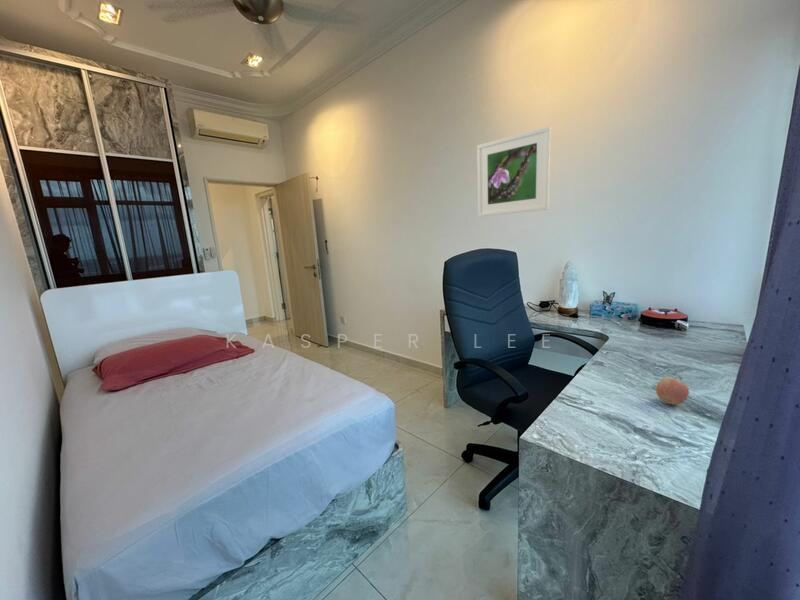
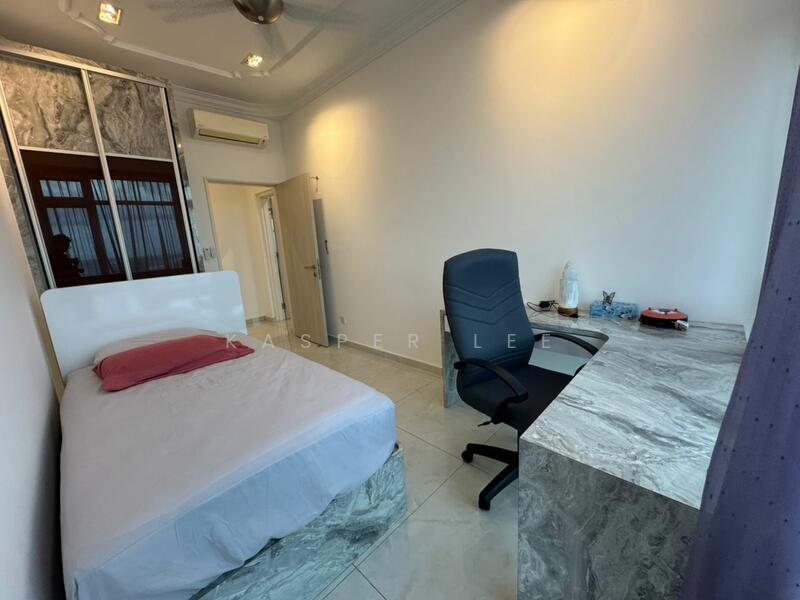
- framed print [476,125,552,217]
- apple [655,377,690,406]
